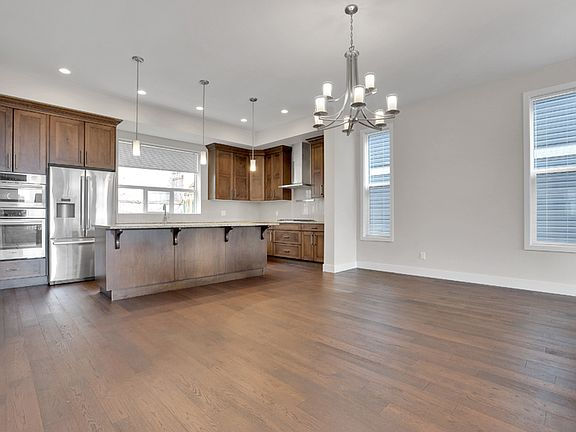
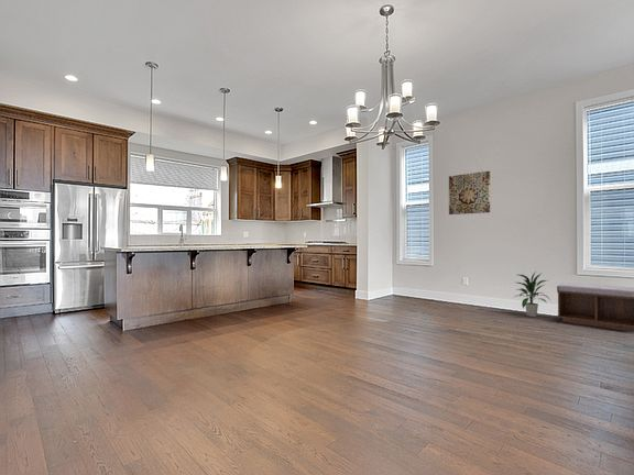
+ bench [556,281,634,333]
+ indoor plant [514,270,553,318]
+ wall art [448,170,491,216]
